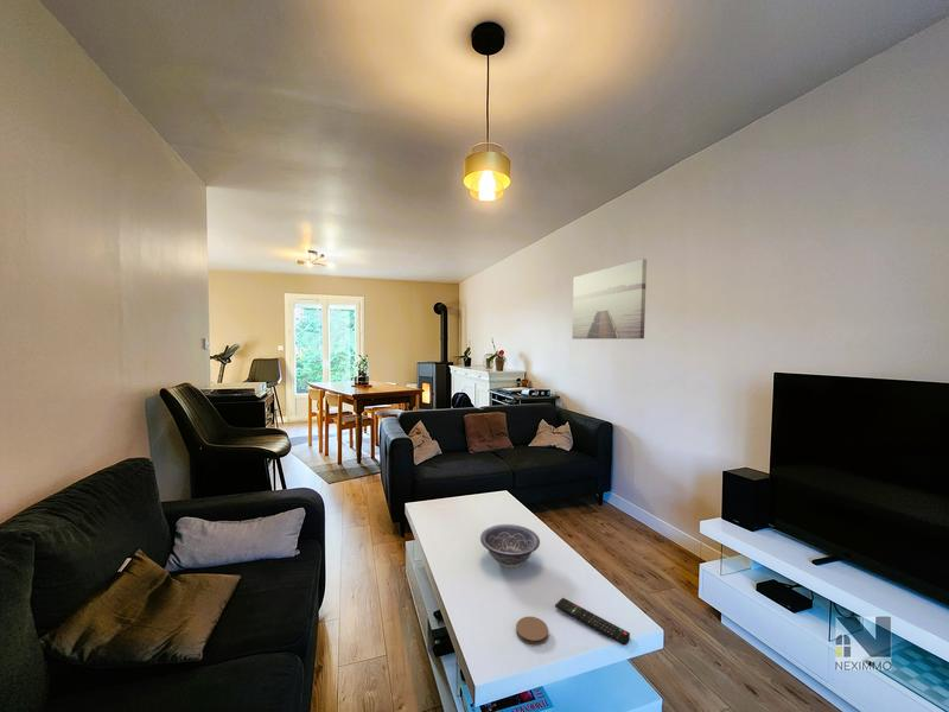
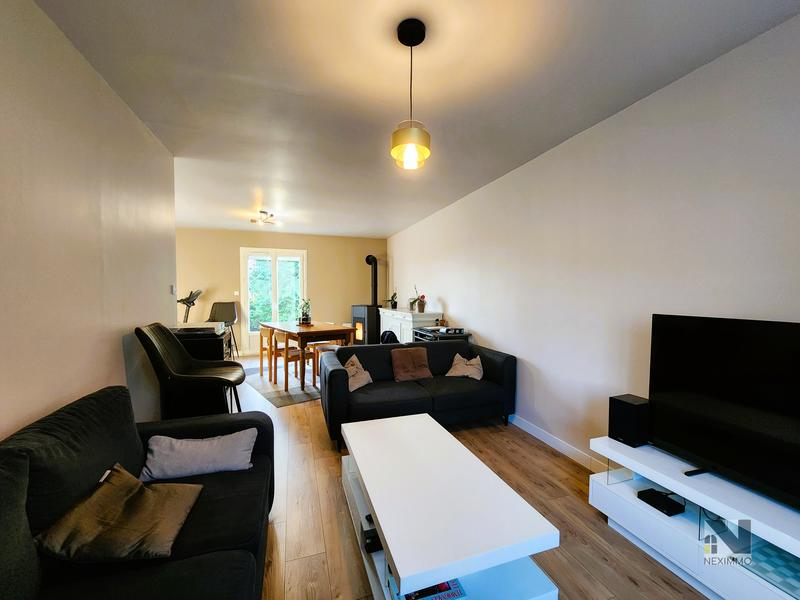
- remote control [554,597,631,647]
- coaster [515,616,549,646]
- decorative bowl [479,523,541,568]
- wall art [571,258,648,341]
